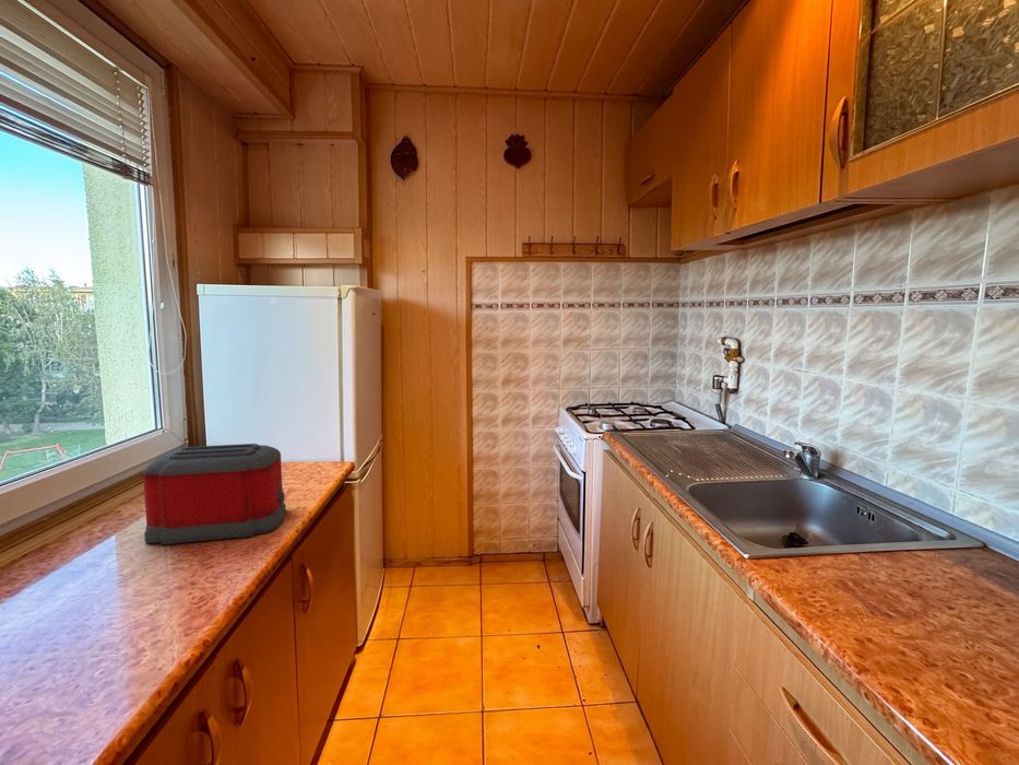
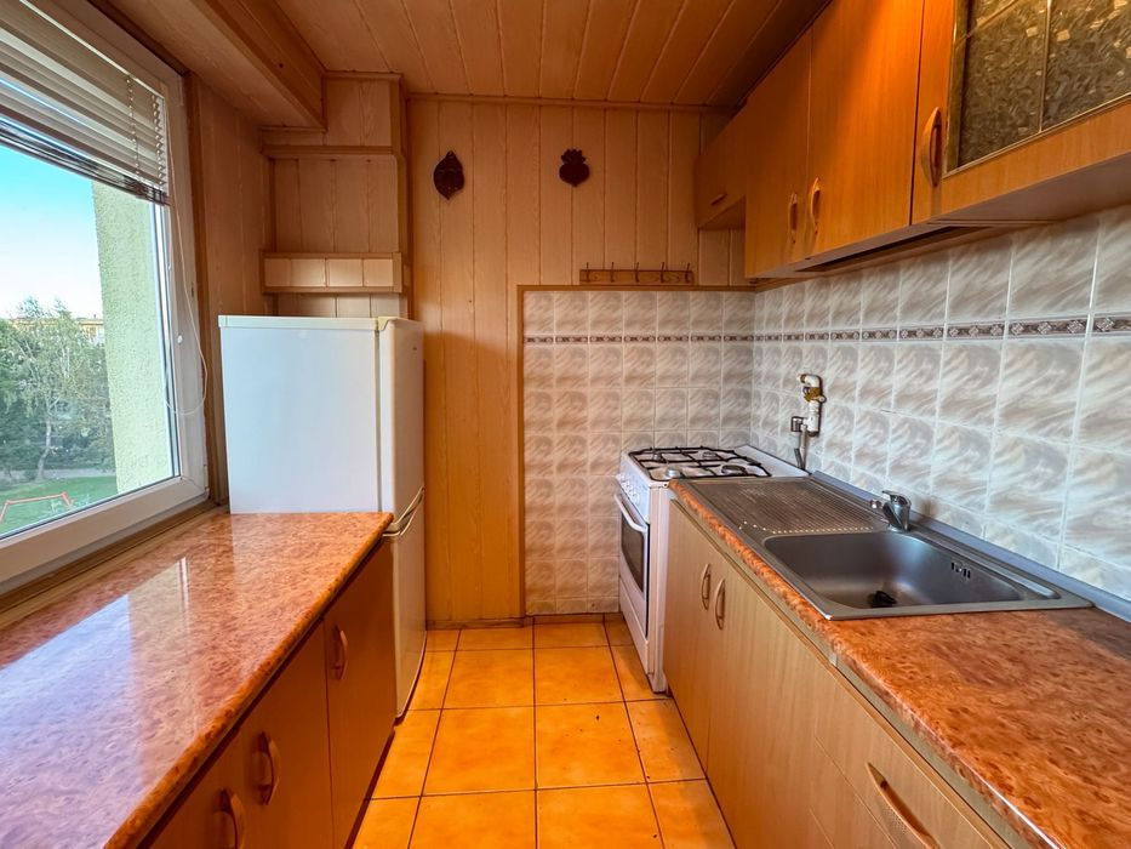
- toaster [140,443,287,545]
